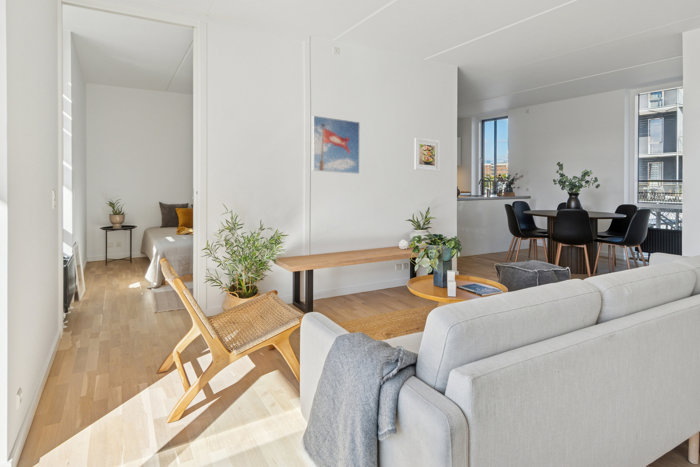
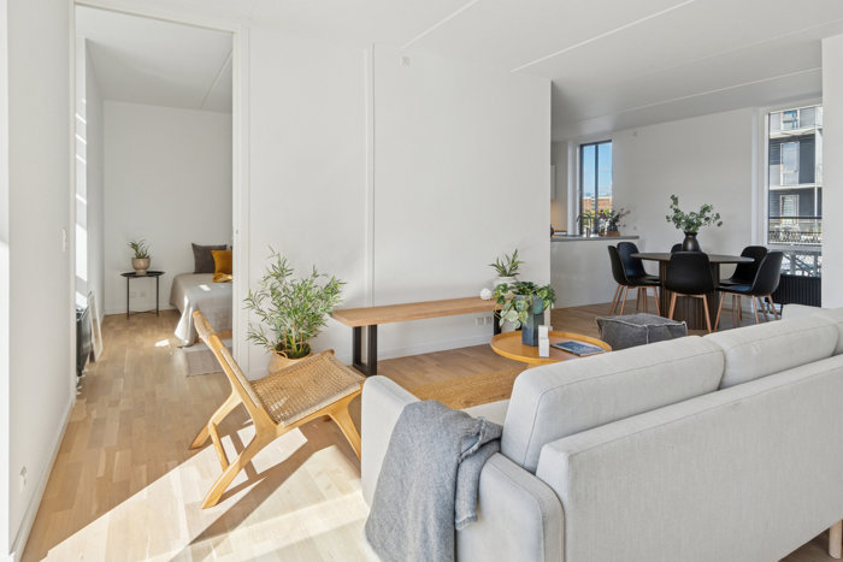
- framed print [311,115,361,175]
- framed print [413,137,440,172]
